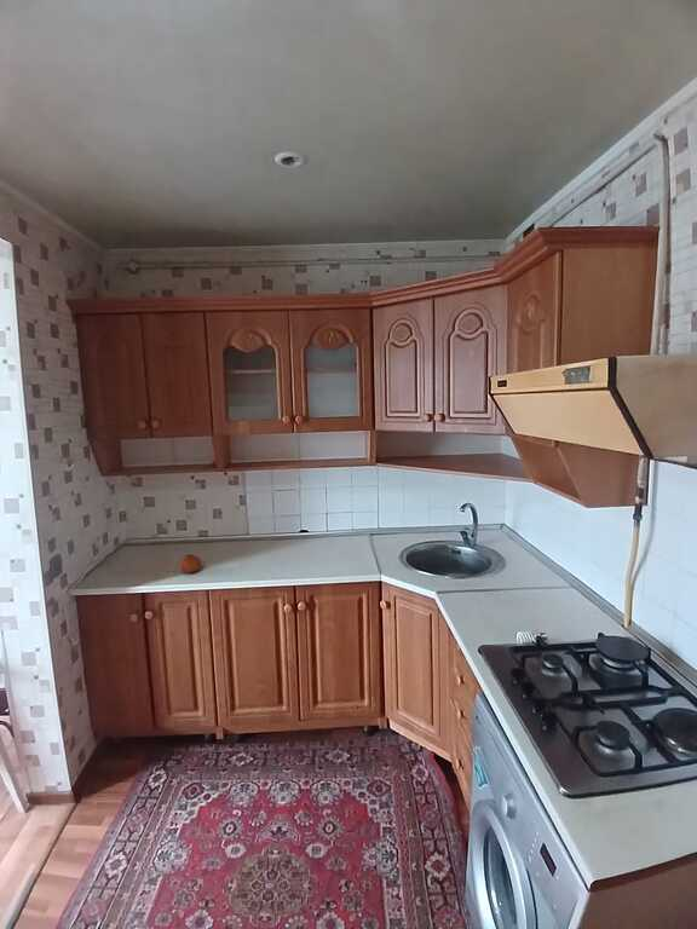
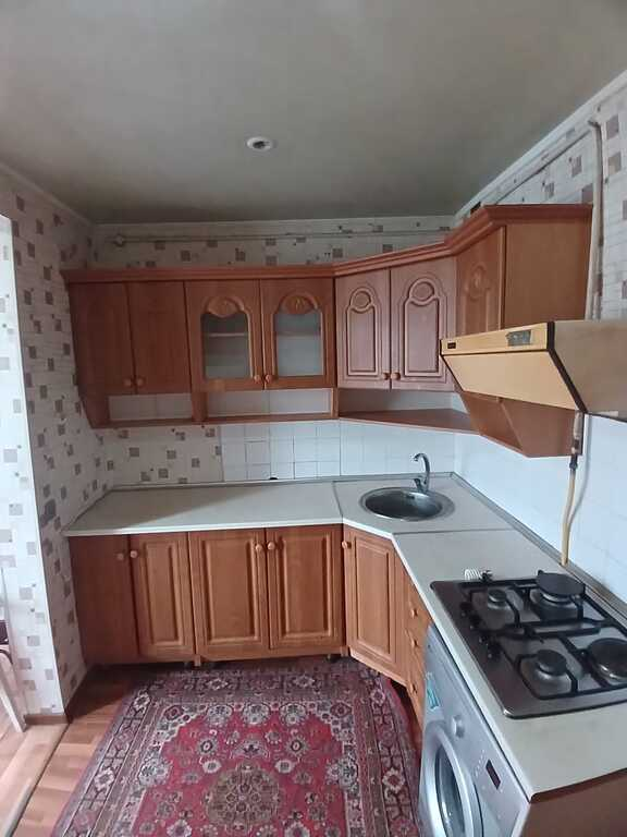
- fruit [179,553,202,575]
